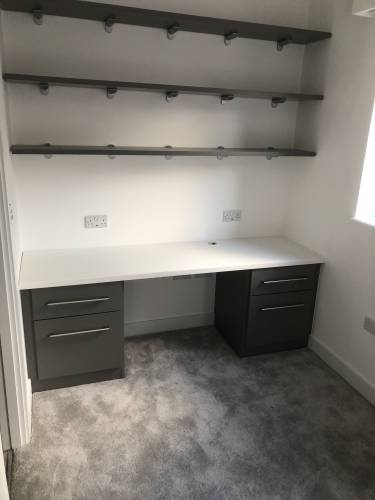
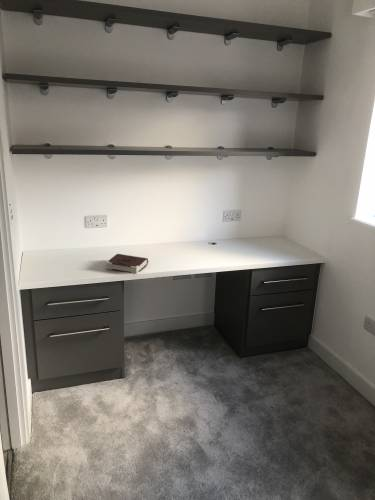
+ book [105,253,149,275]
